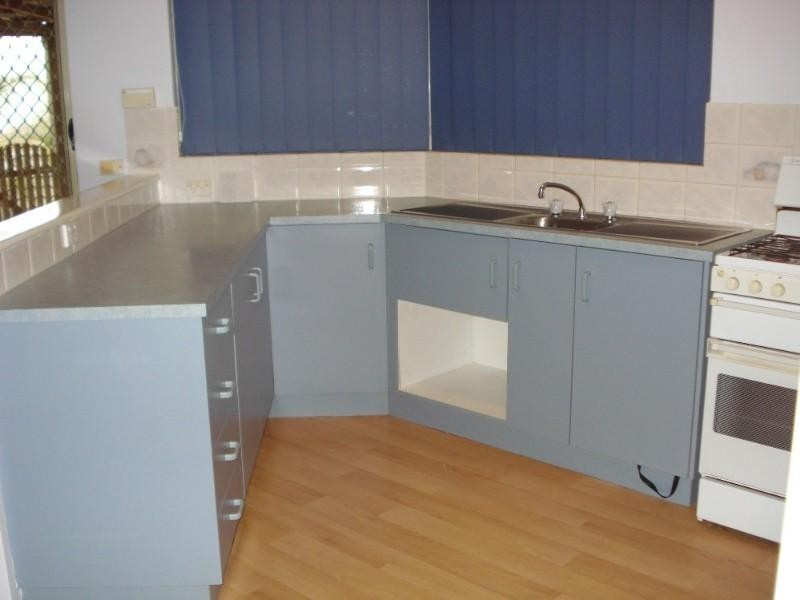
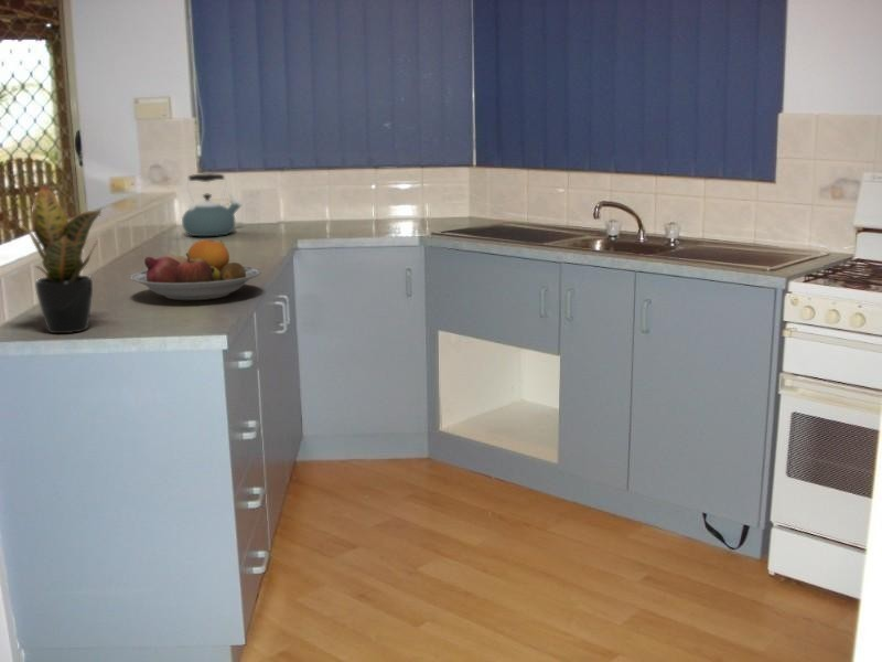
+ potted plant [1,184,103,334]
+ kettle [181,172,243,237]
+ fruit bowl [129,238,261,301]
